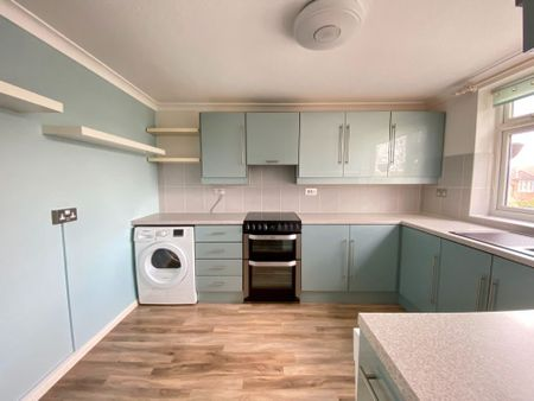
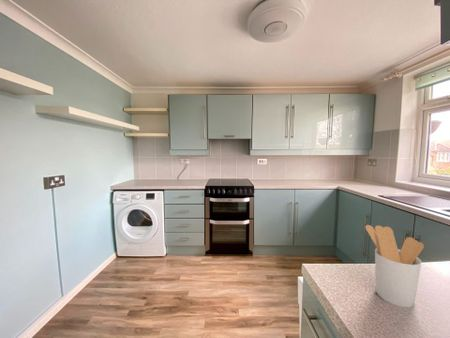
+ utensil holder [364,224,425,308]
